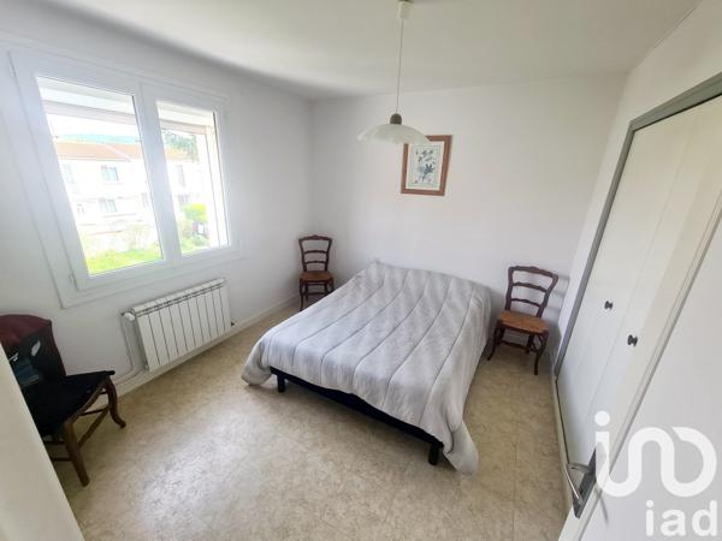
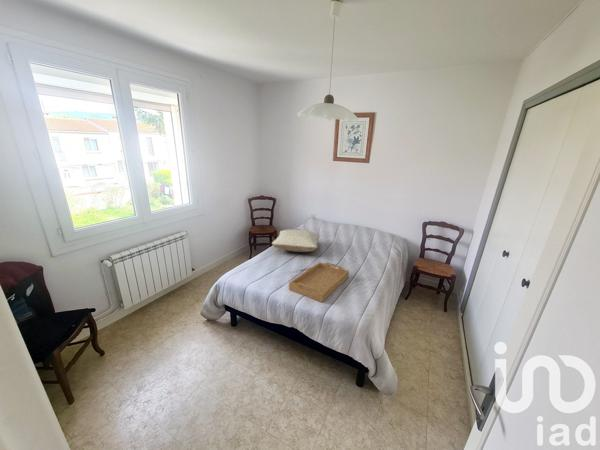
+ pillow [271,228,321,253]
+ serving tray [288,261,350,303]
